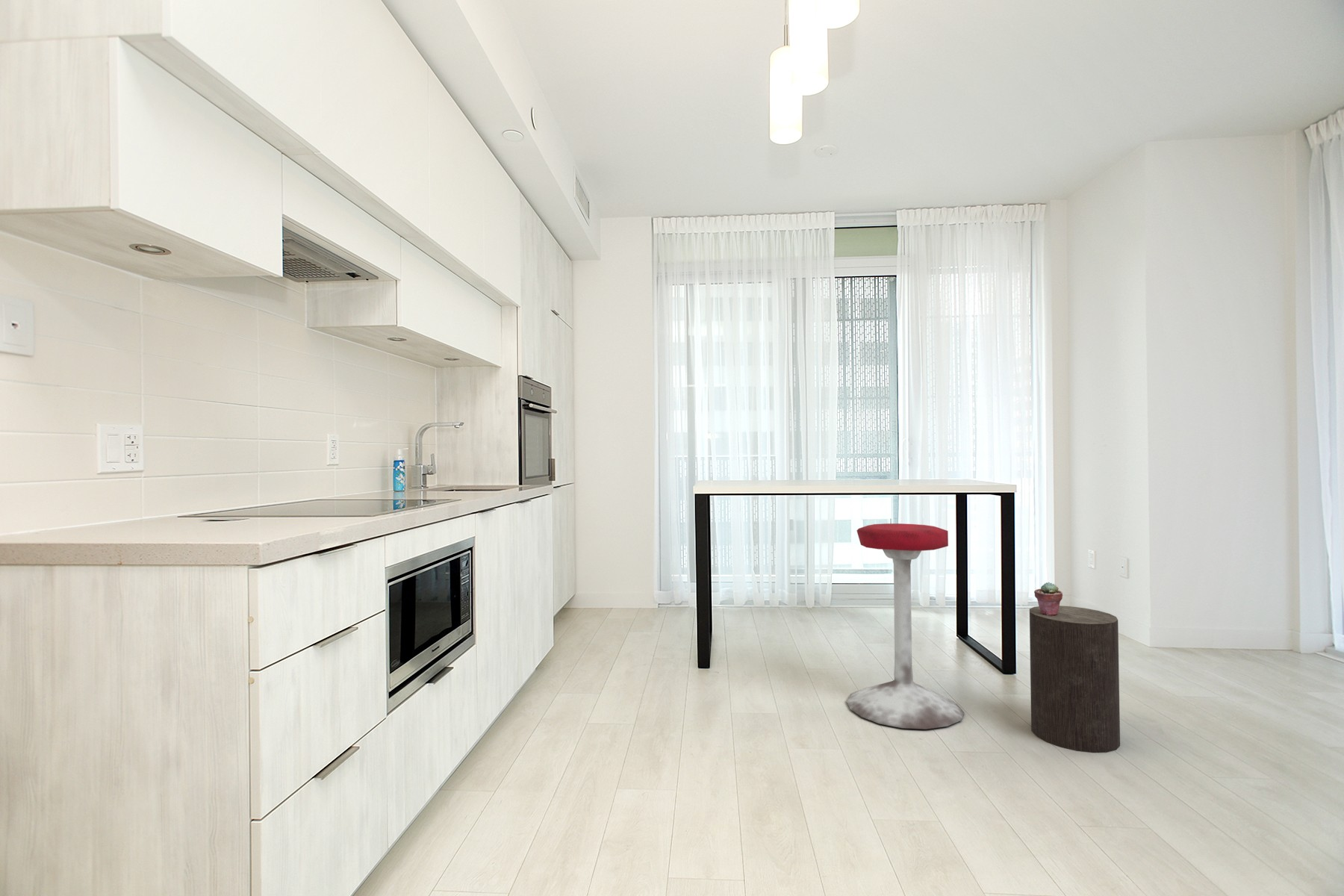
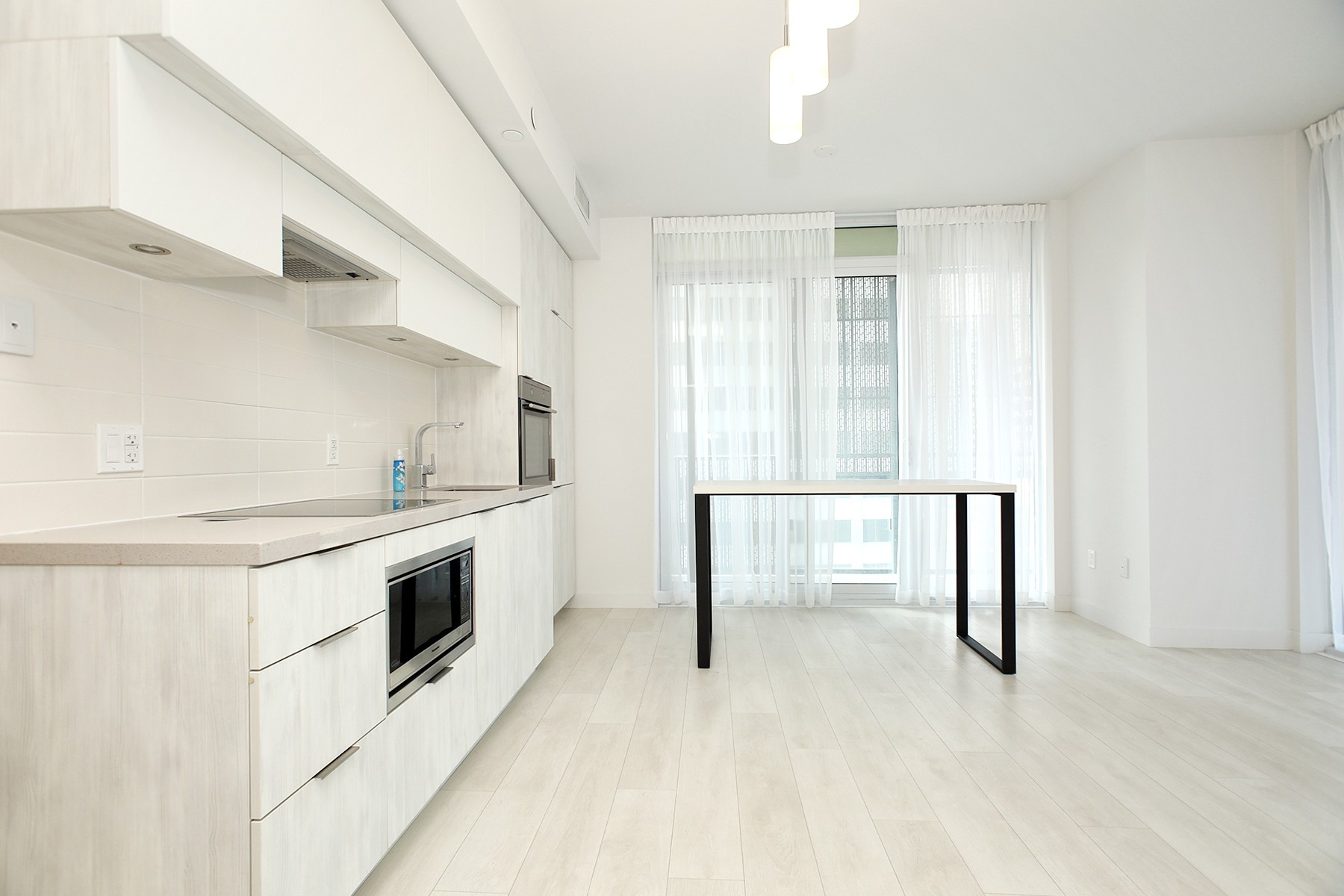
- stool [1029,605,1121,753]
- potted succulent [1033,582,1063,616]
- stool [845,523,965,730]
